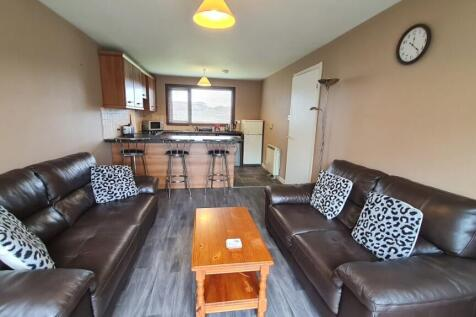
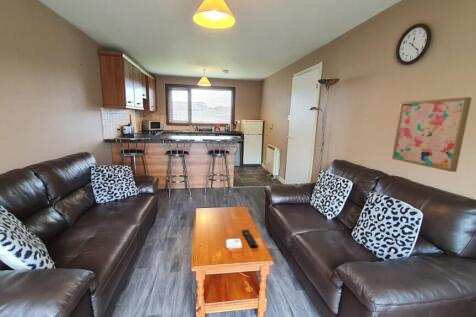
+ remote control [241,229,259,249]
+ wall art [391,96,472,173]
